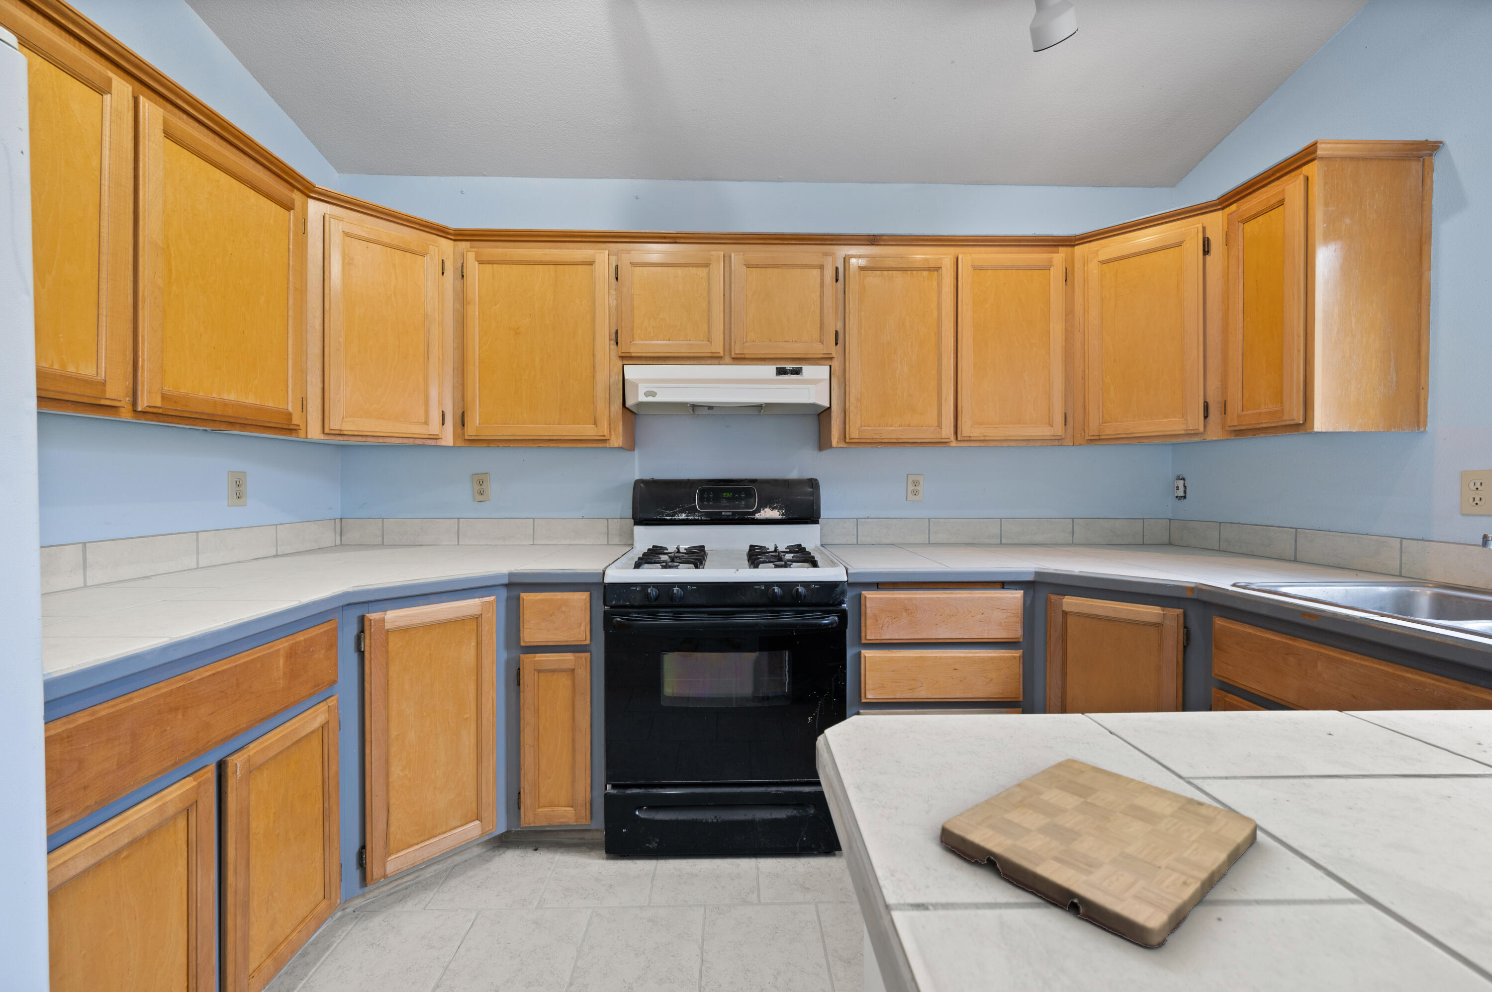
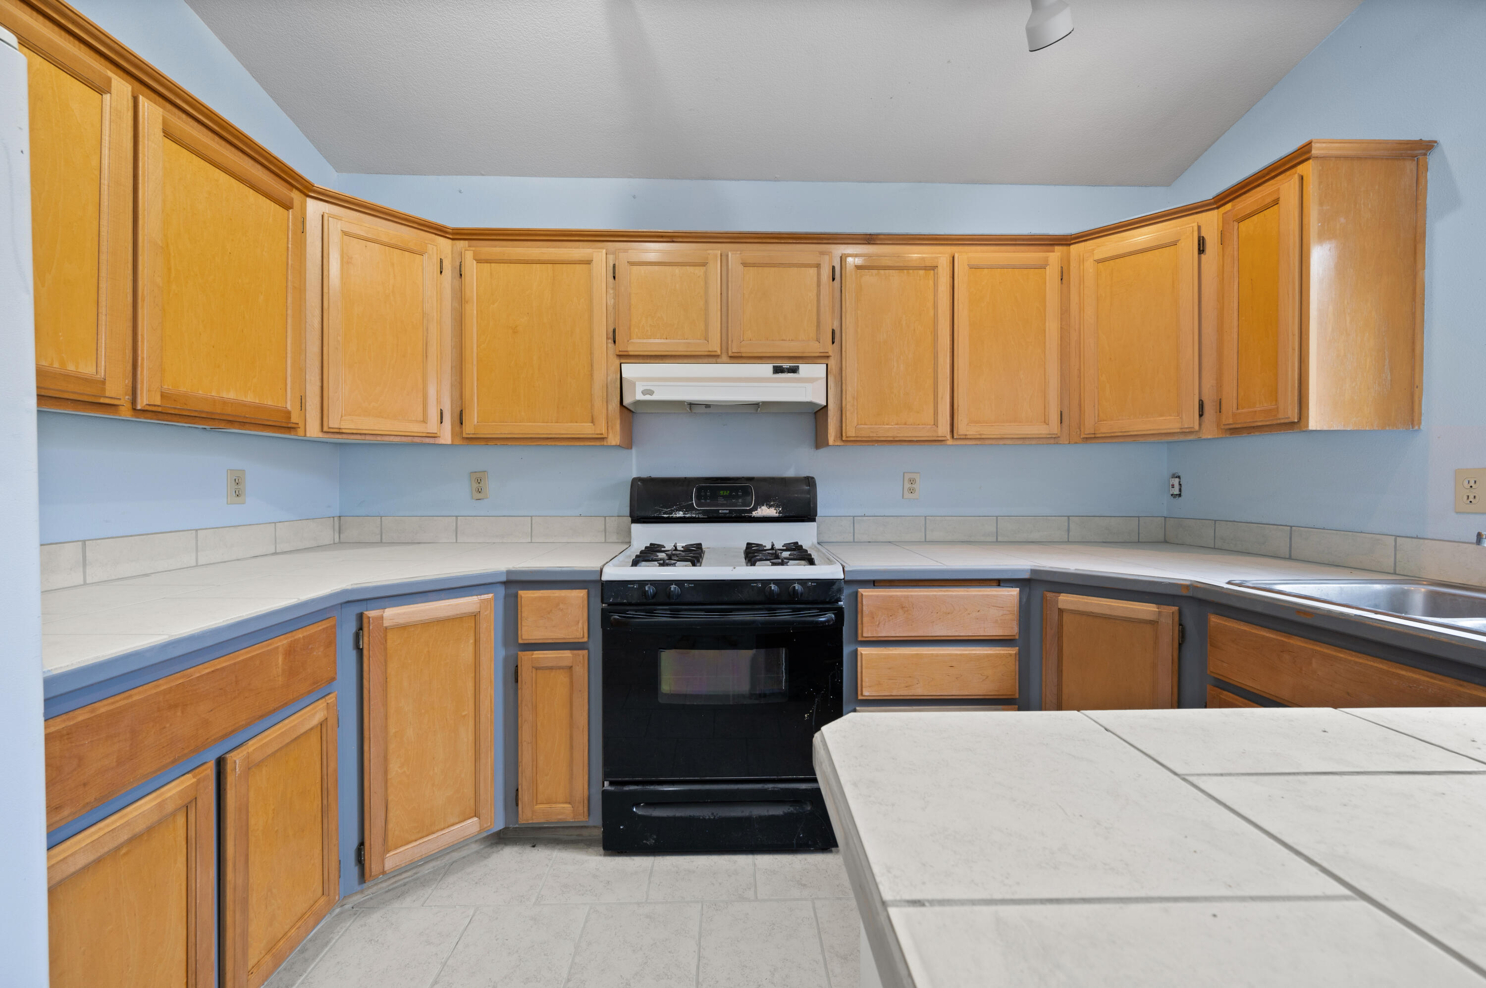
- cutting board [939,758,1258,948]
